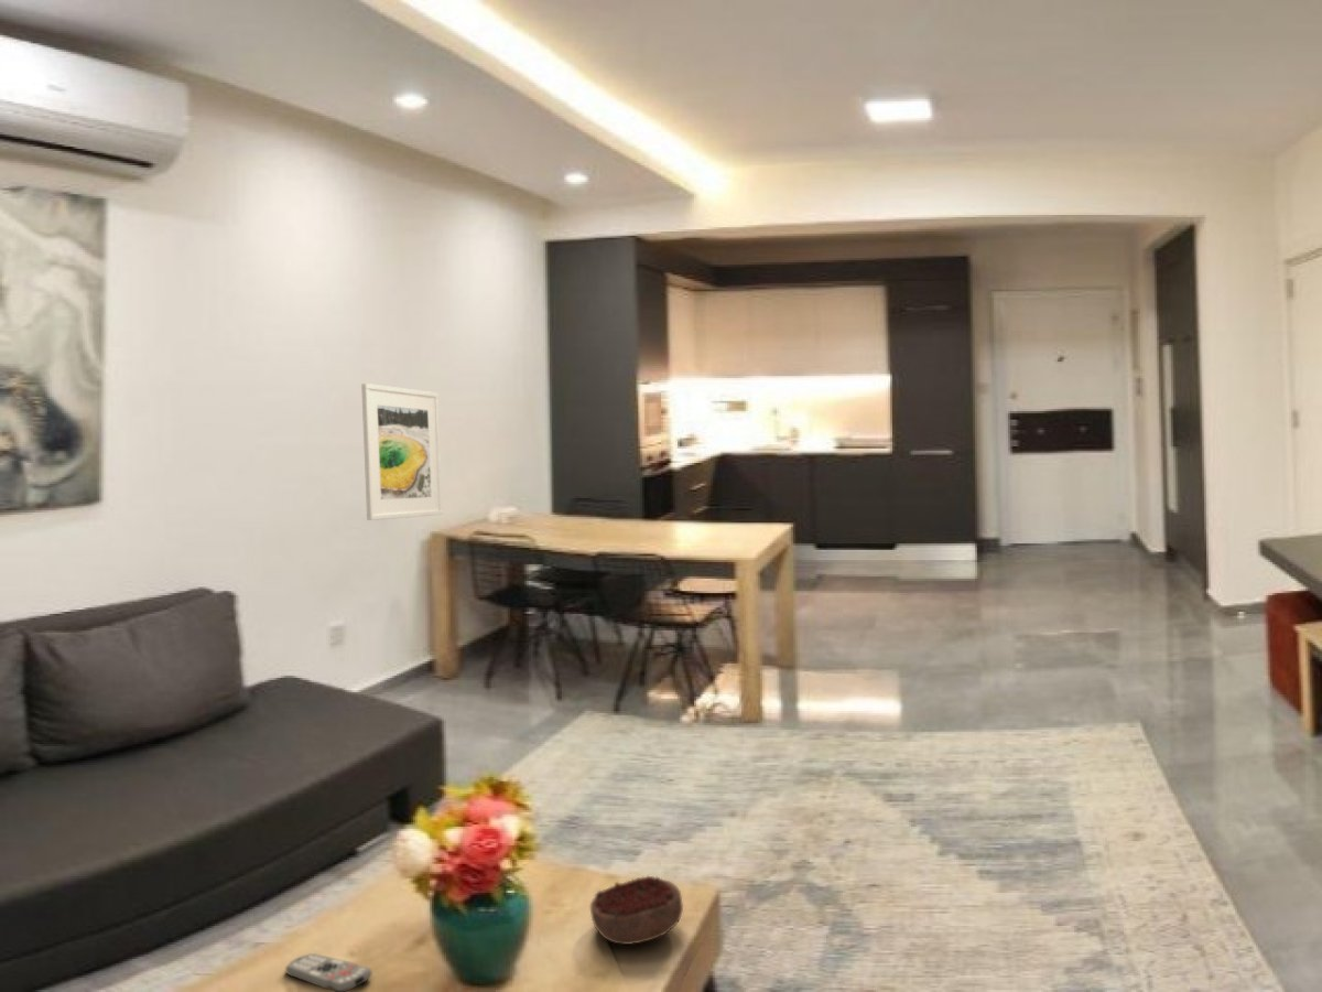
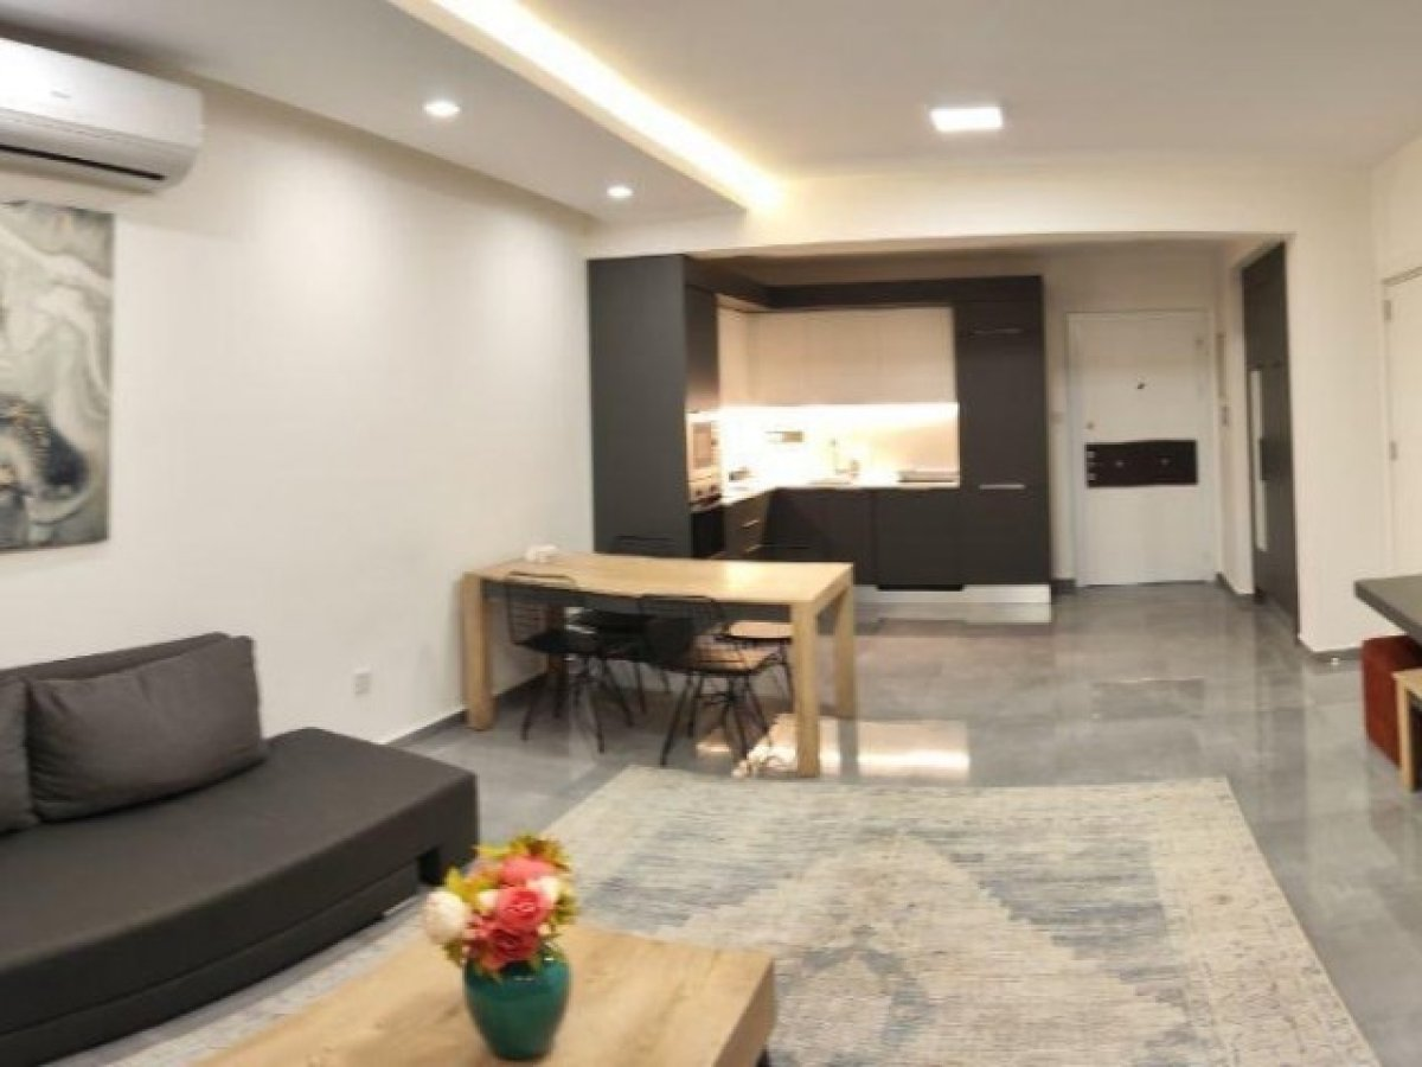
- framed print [360,382,443,521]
- decorative bowl [589,875,684,946]
- remote control [284,952,373,992]
